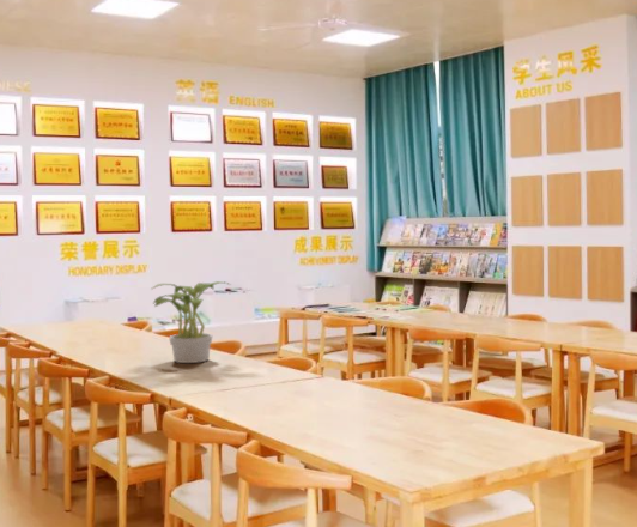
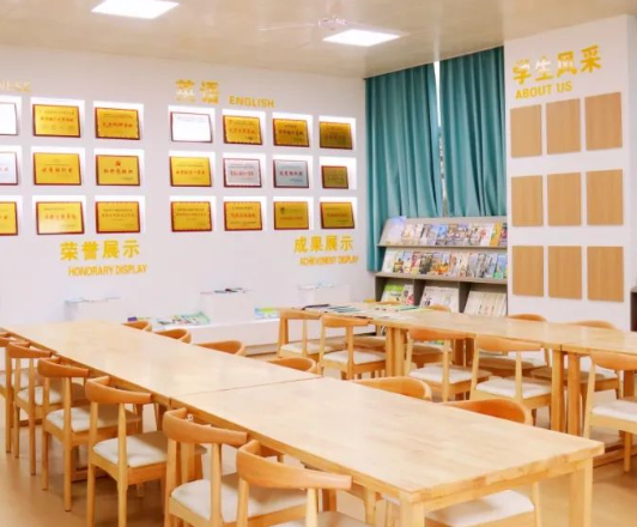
- potted plant [150,280,232,364]
